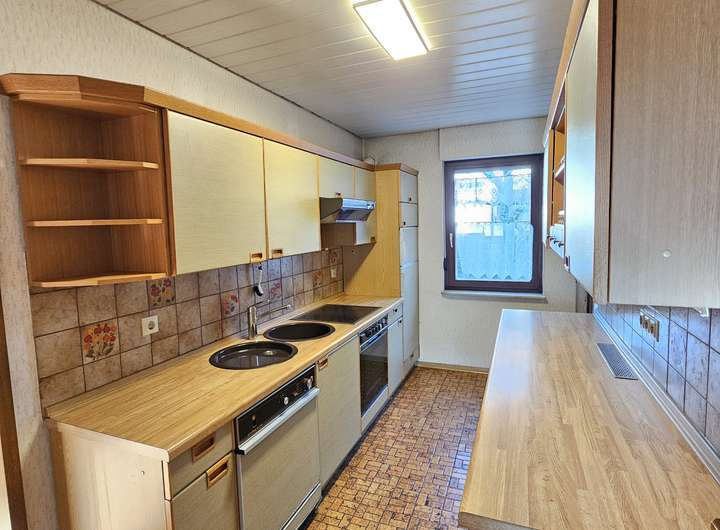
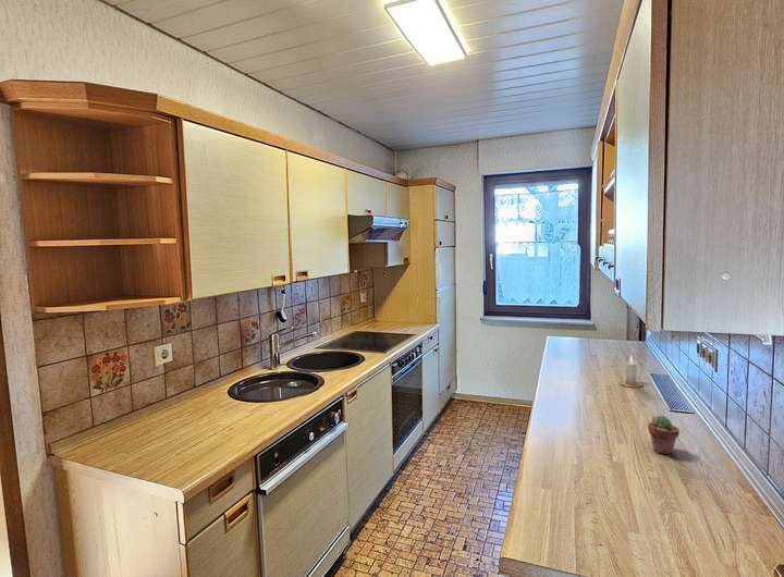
+ candle [618,354,645,389]
+ potted succulent [647,414,681,455]
